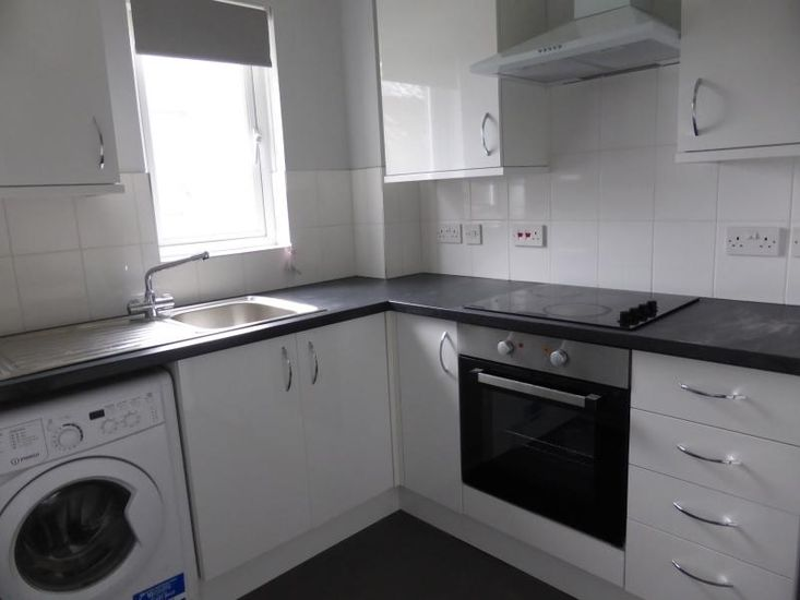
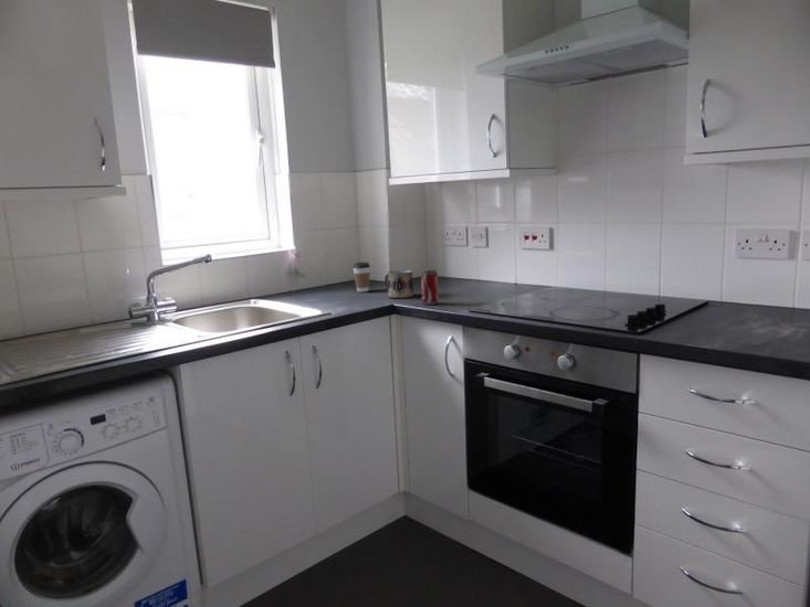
+ mug [383,268,414,299]
+ coffee cup [351,262,371,294]
+ beverage can [420,268,440,306]
